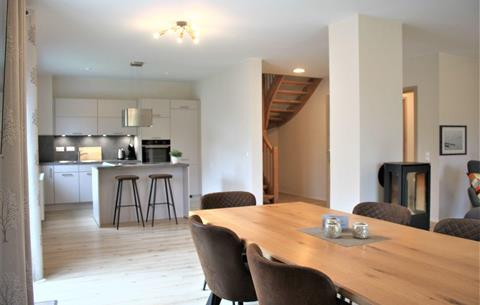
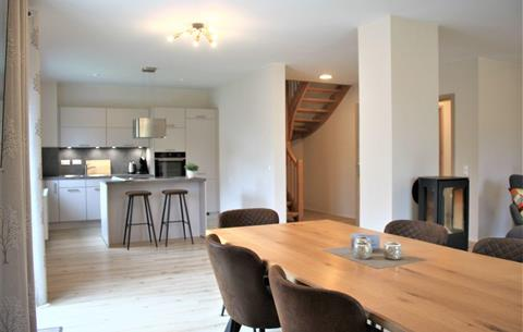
- wall art [438,124,468,157]
